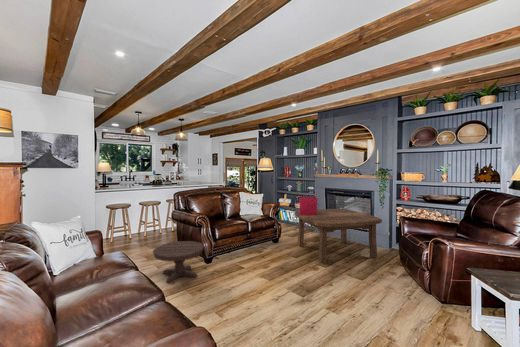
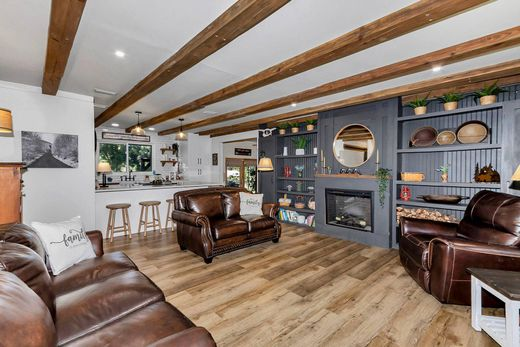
- storage bin [299,195,318,216]
- coffee table [294,208,383,264]
- side table [152,240,205,284]
